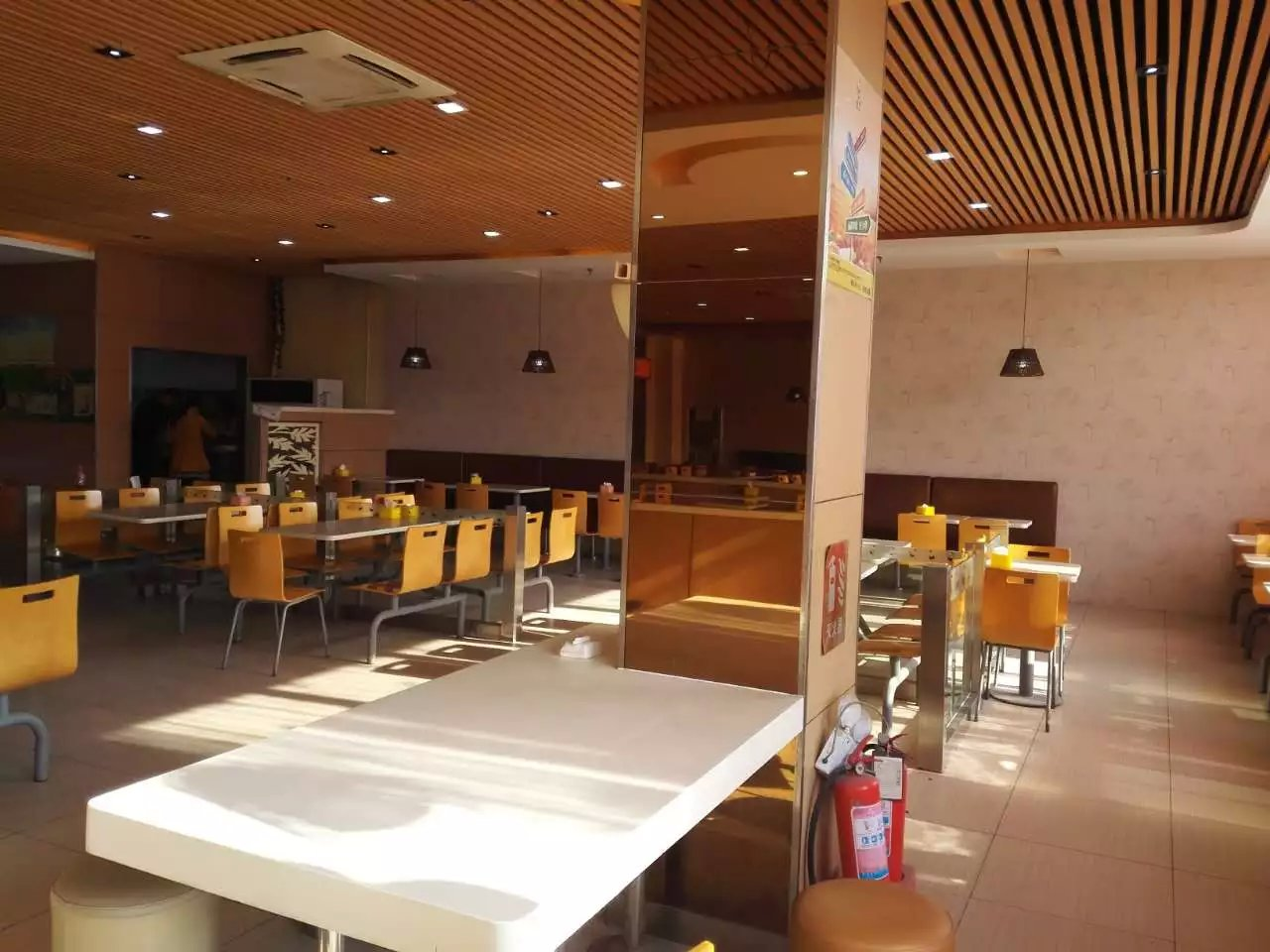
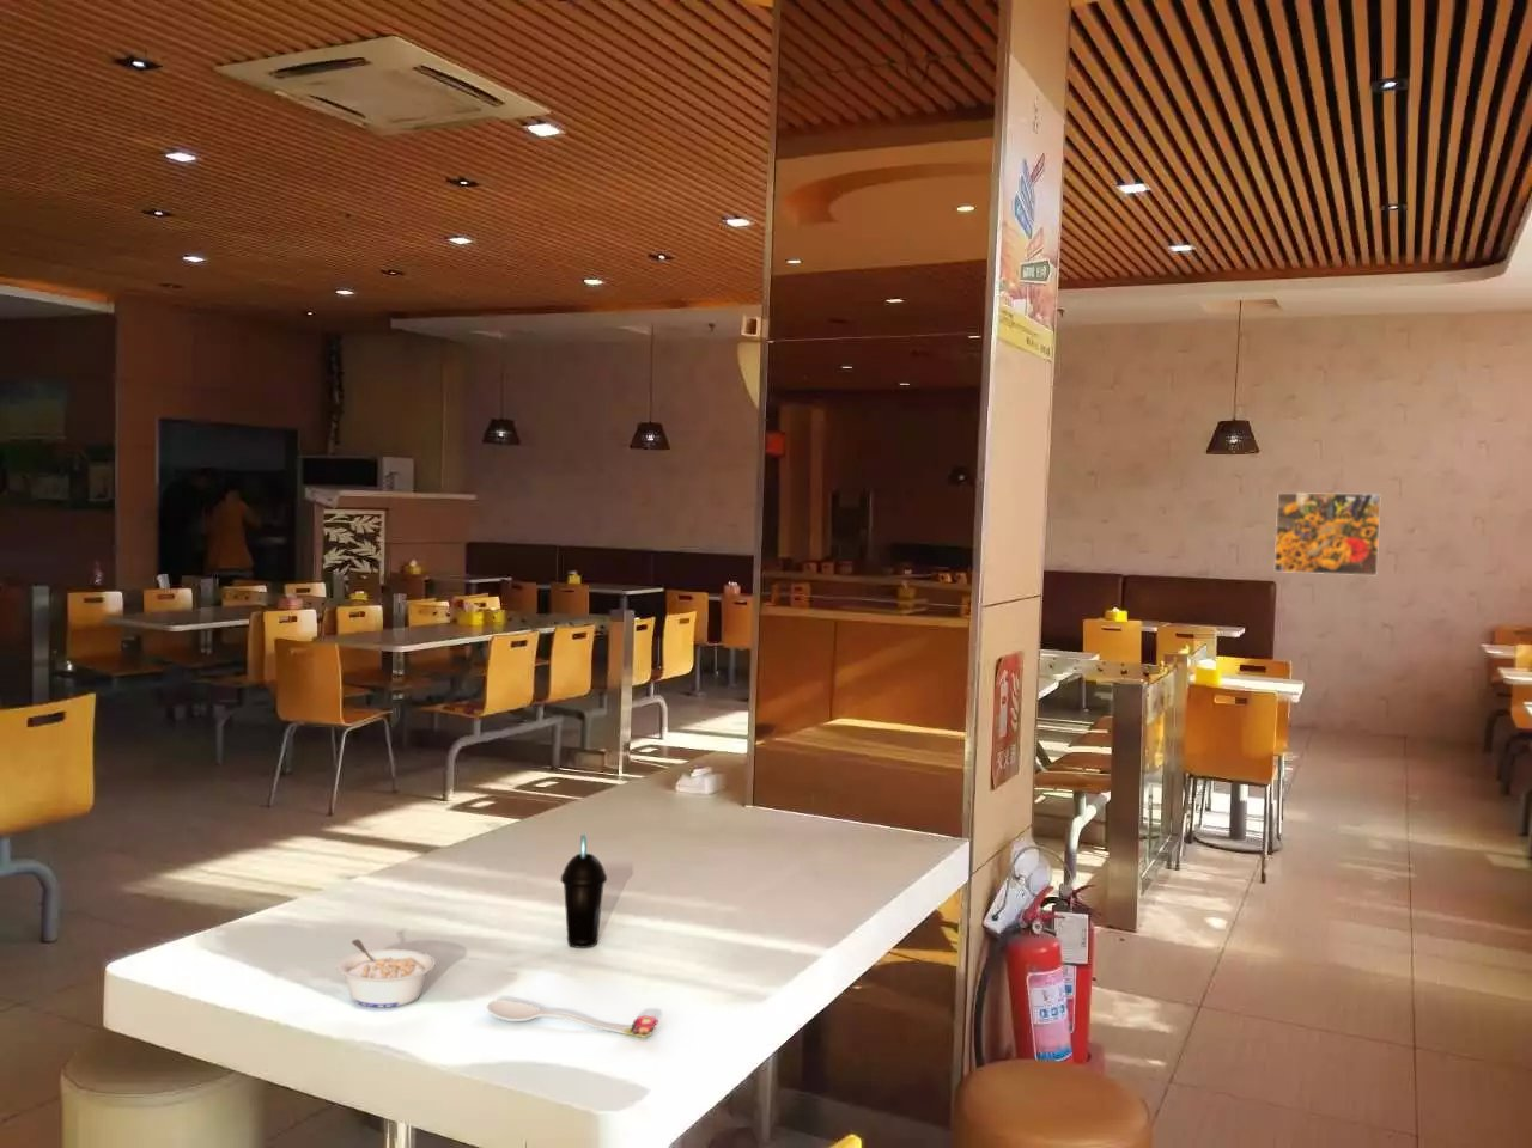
+ cup [560,833,608,949]
+ spoon [486,998,660,1039]
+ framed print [1274,492,1382,576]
+ legume [337,937,437,1008]
